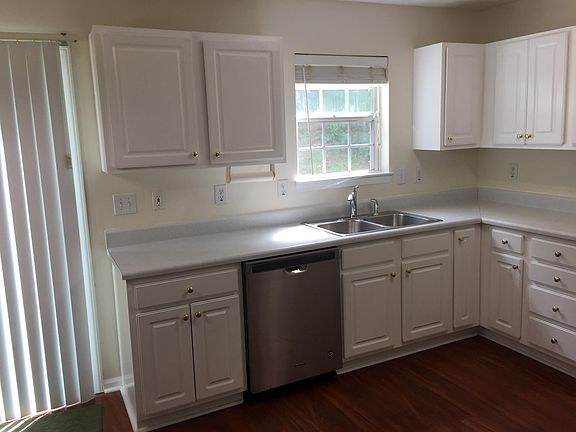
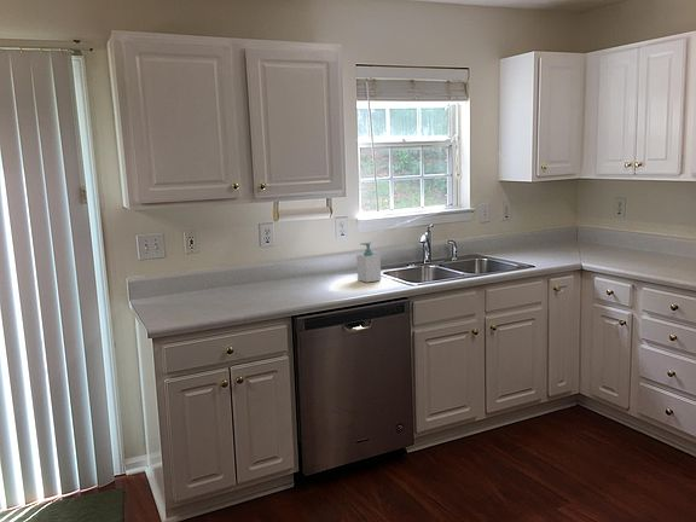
+ soap bottle [355,242,382,284]
